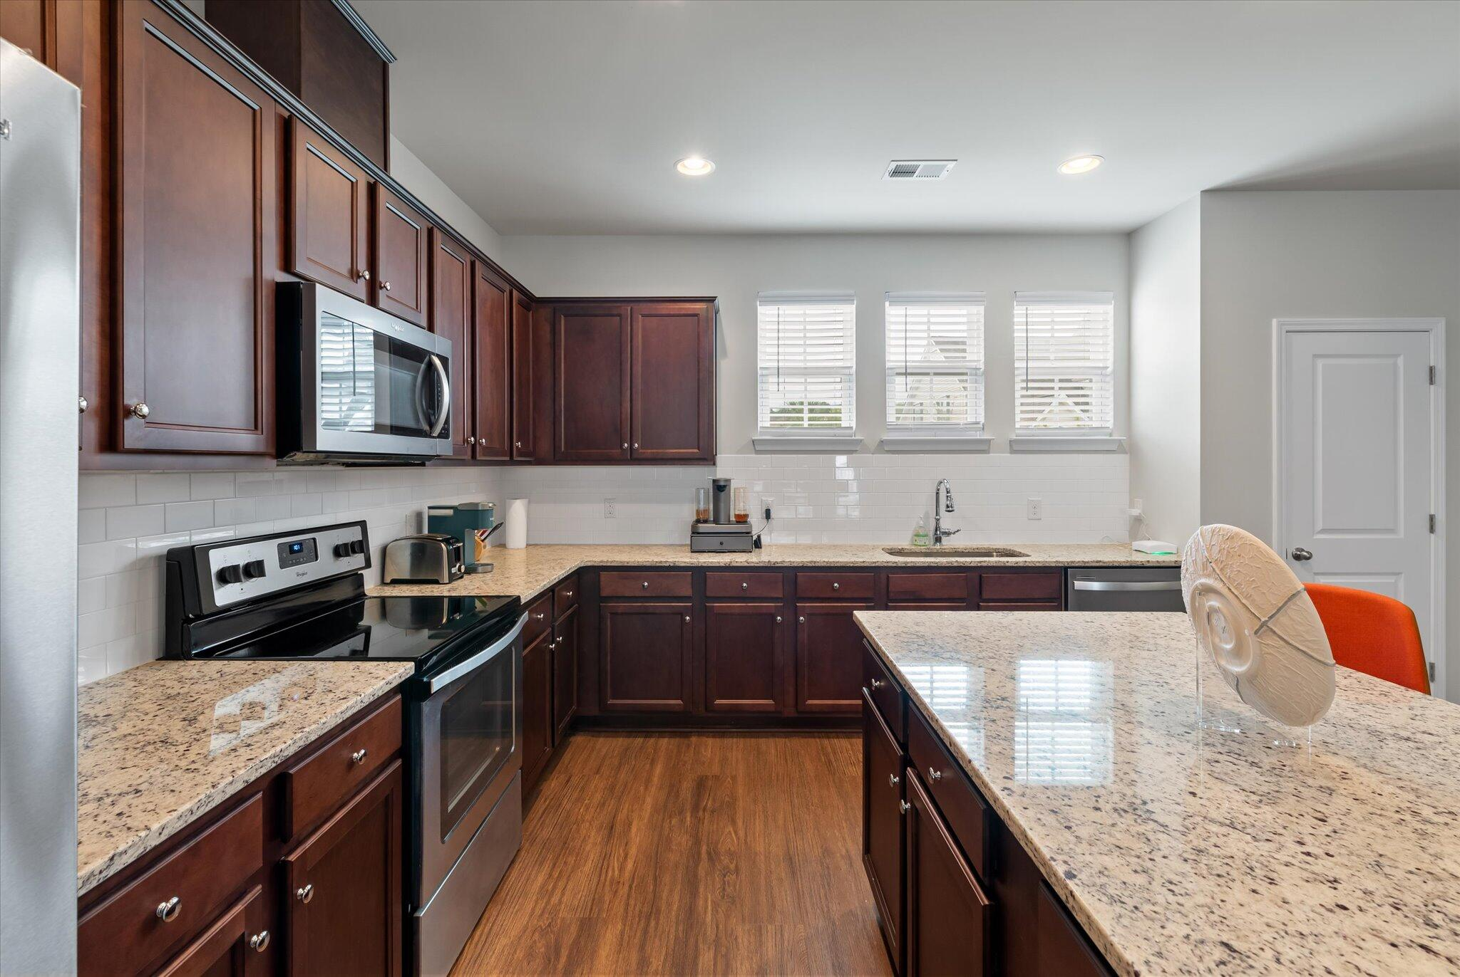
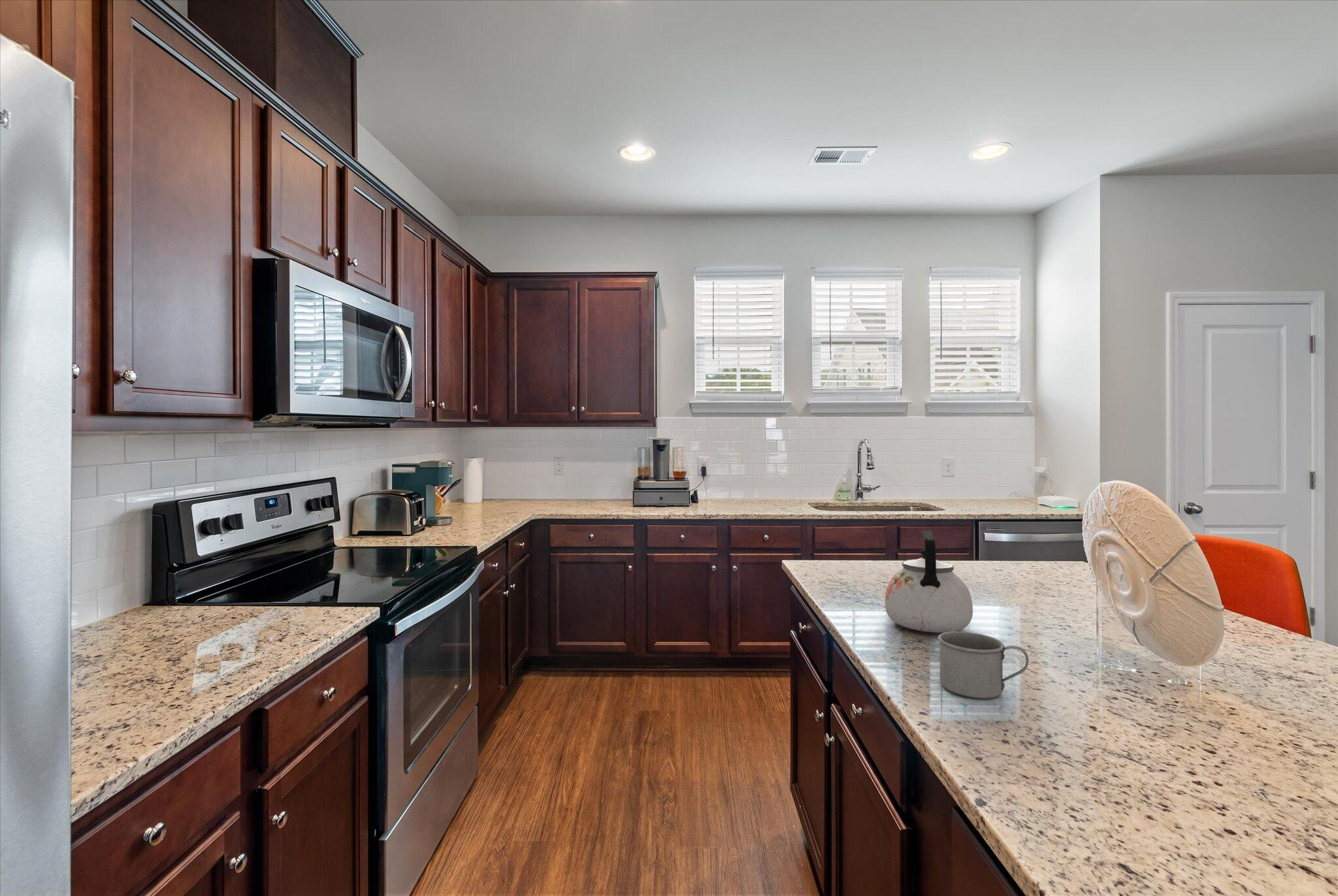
+ mug [938,631,1030,699]
+ kettle [885,530,973,633]
